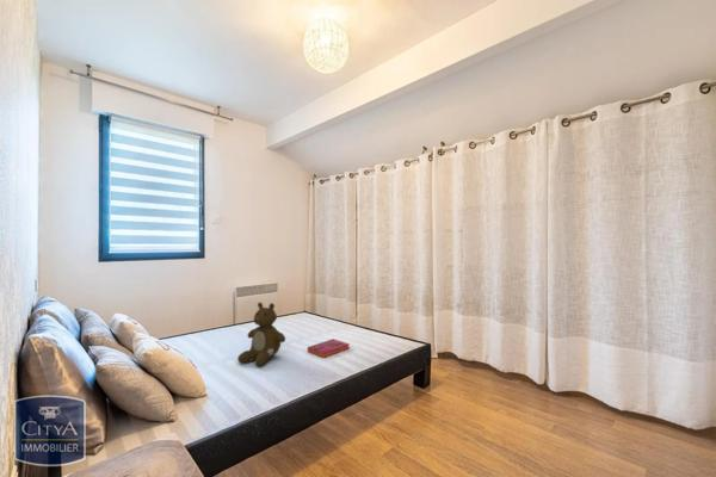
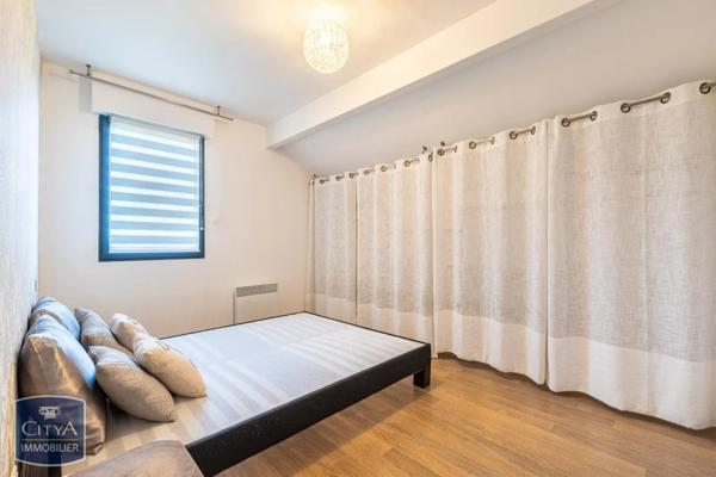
- teddy bear [236,302,286,367]
- hardback book [307,337,351,359]
